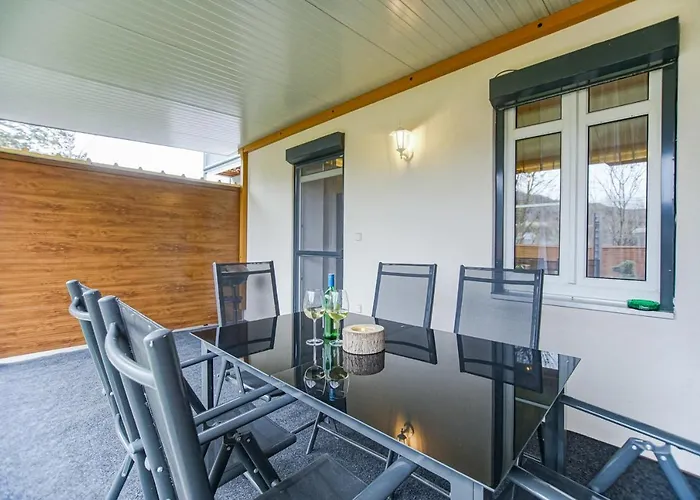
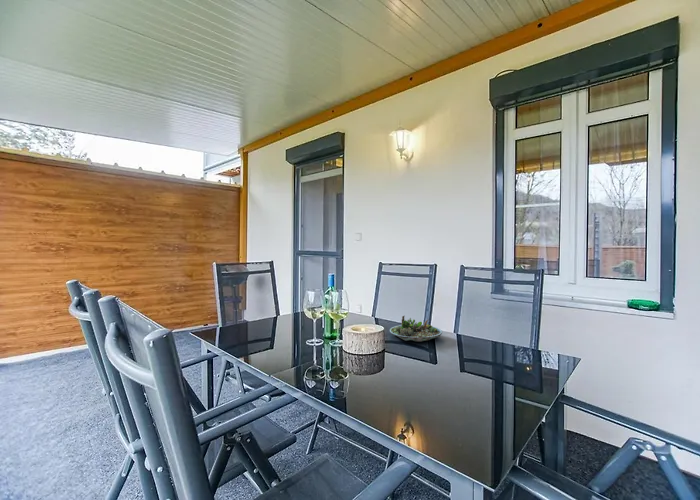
+ succulent planter [389,315,443,342]
